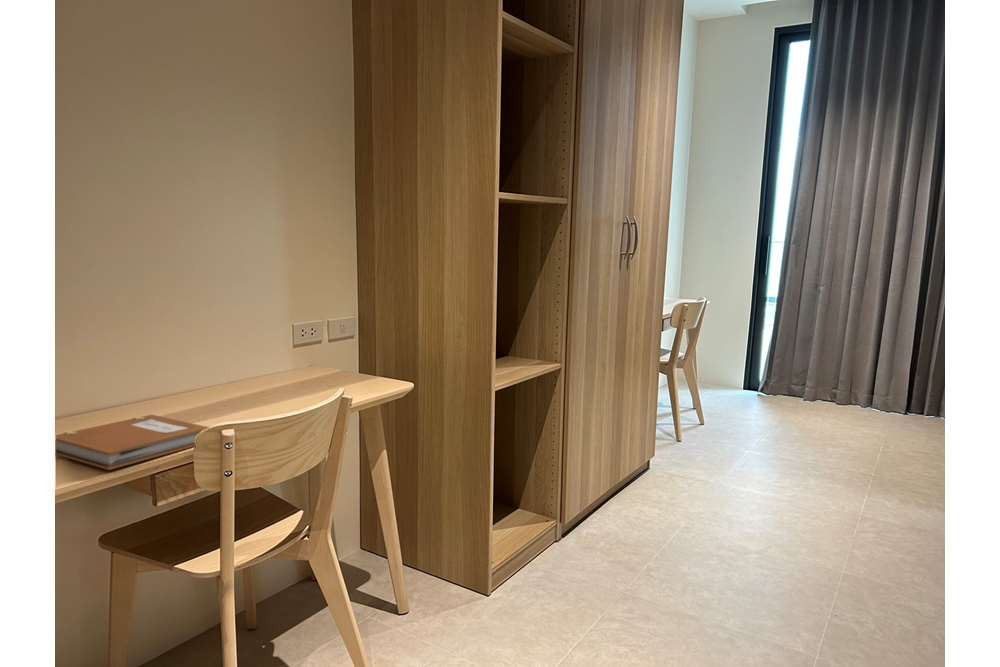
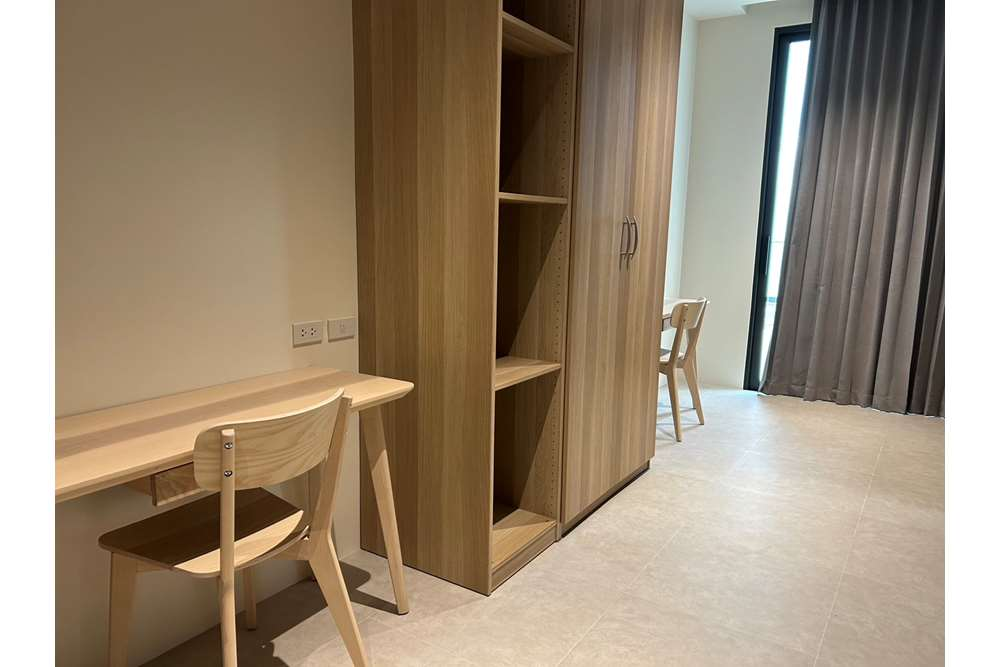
- notebook [55,414,210,471]
